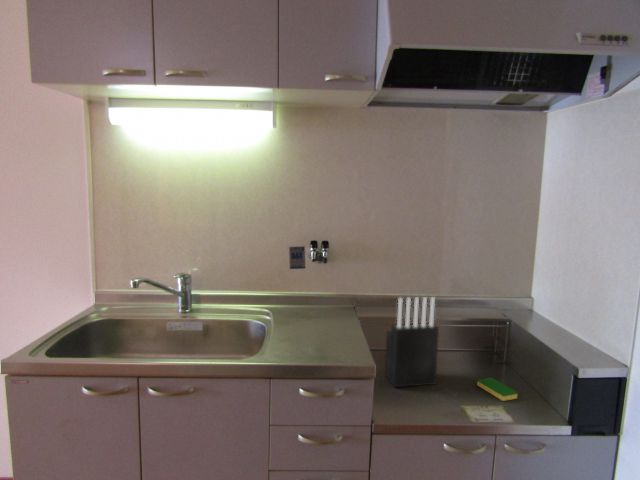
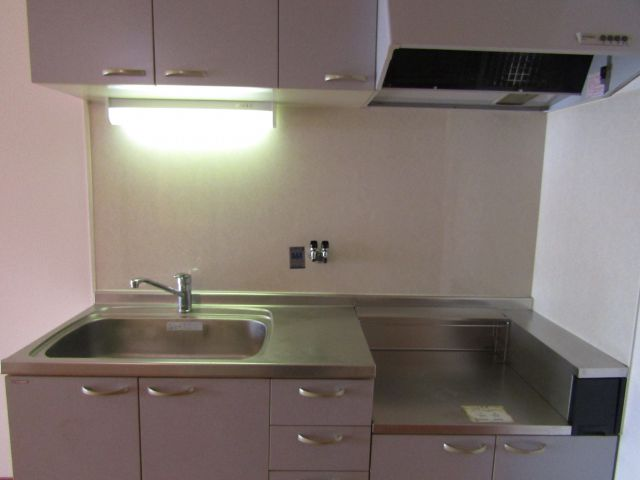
- dish sponge [476,377,519,402]
- knife block [384,296,440,388]
